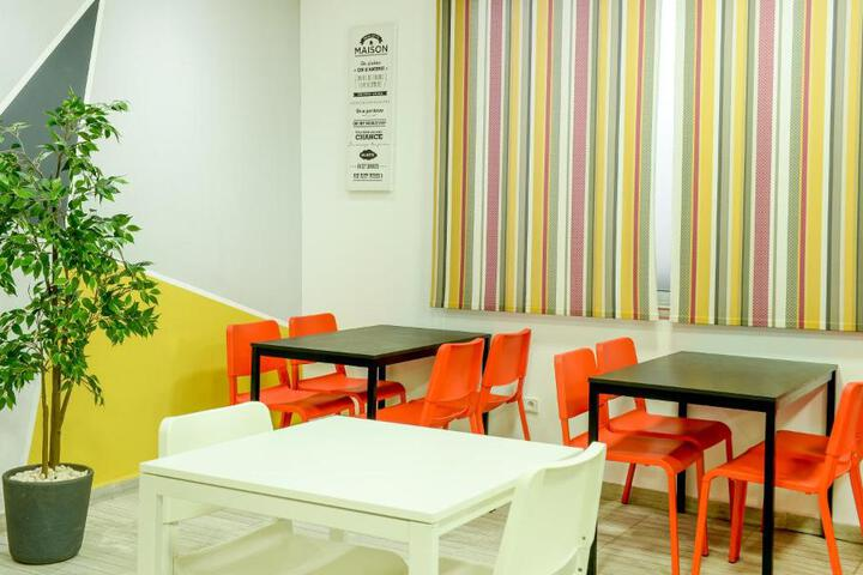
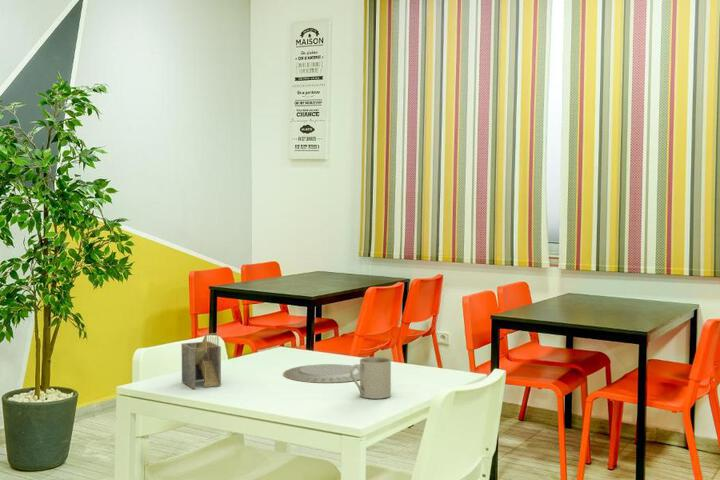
+ napkin holder [181,331,222,390]
+ mug [350,356,392,400]
+ chinaware [282,363,360,384]
